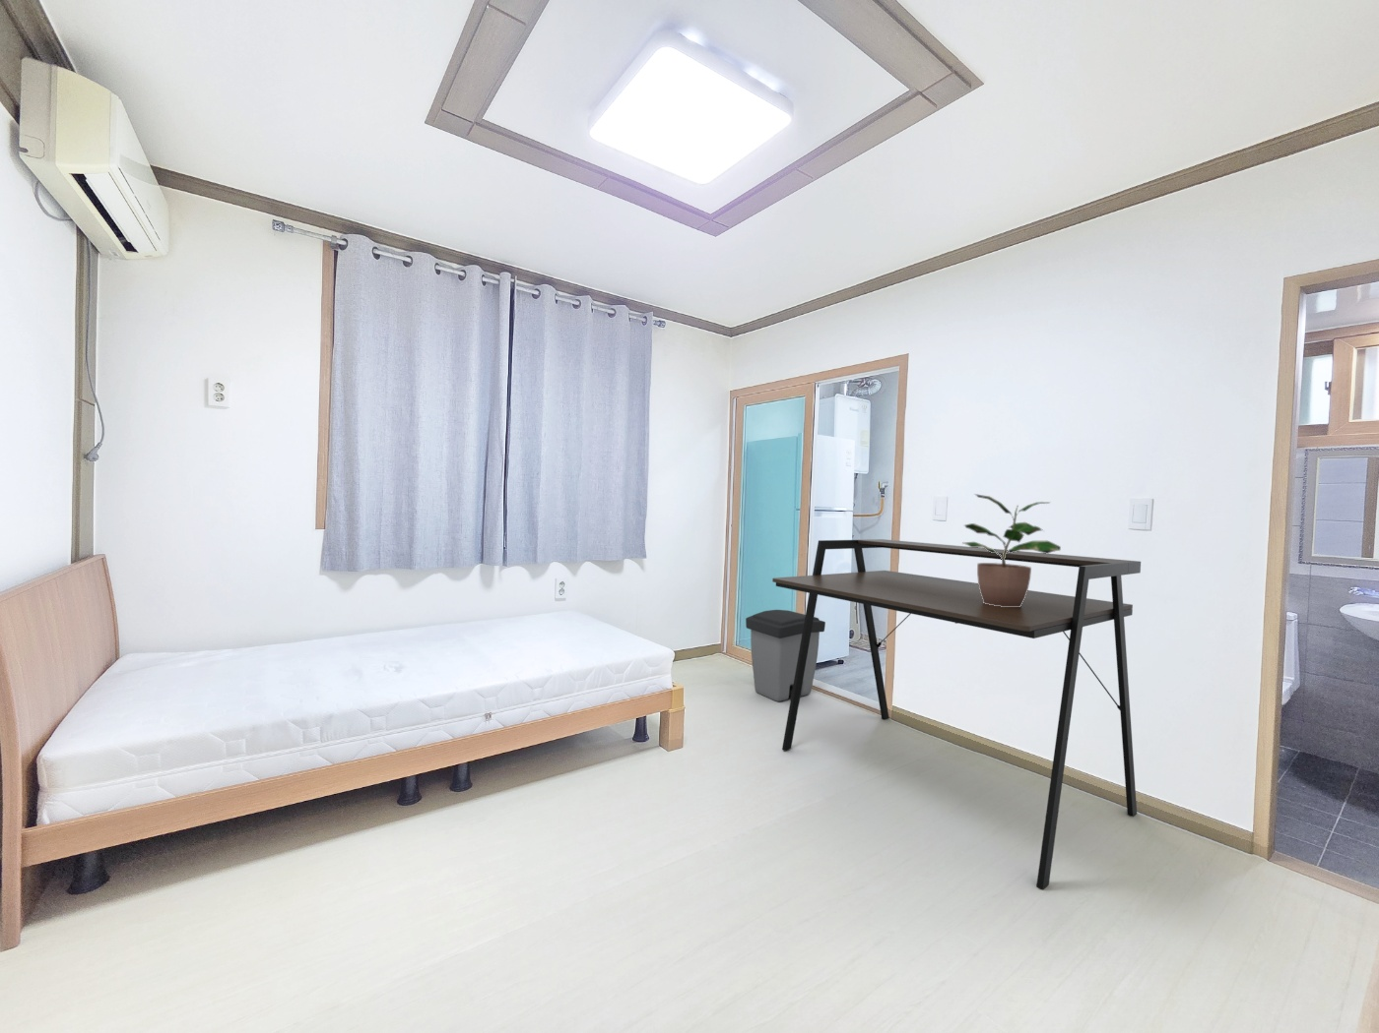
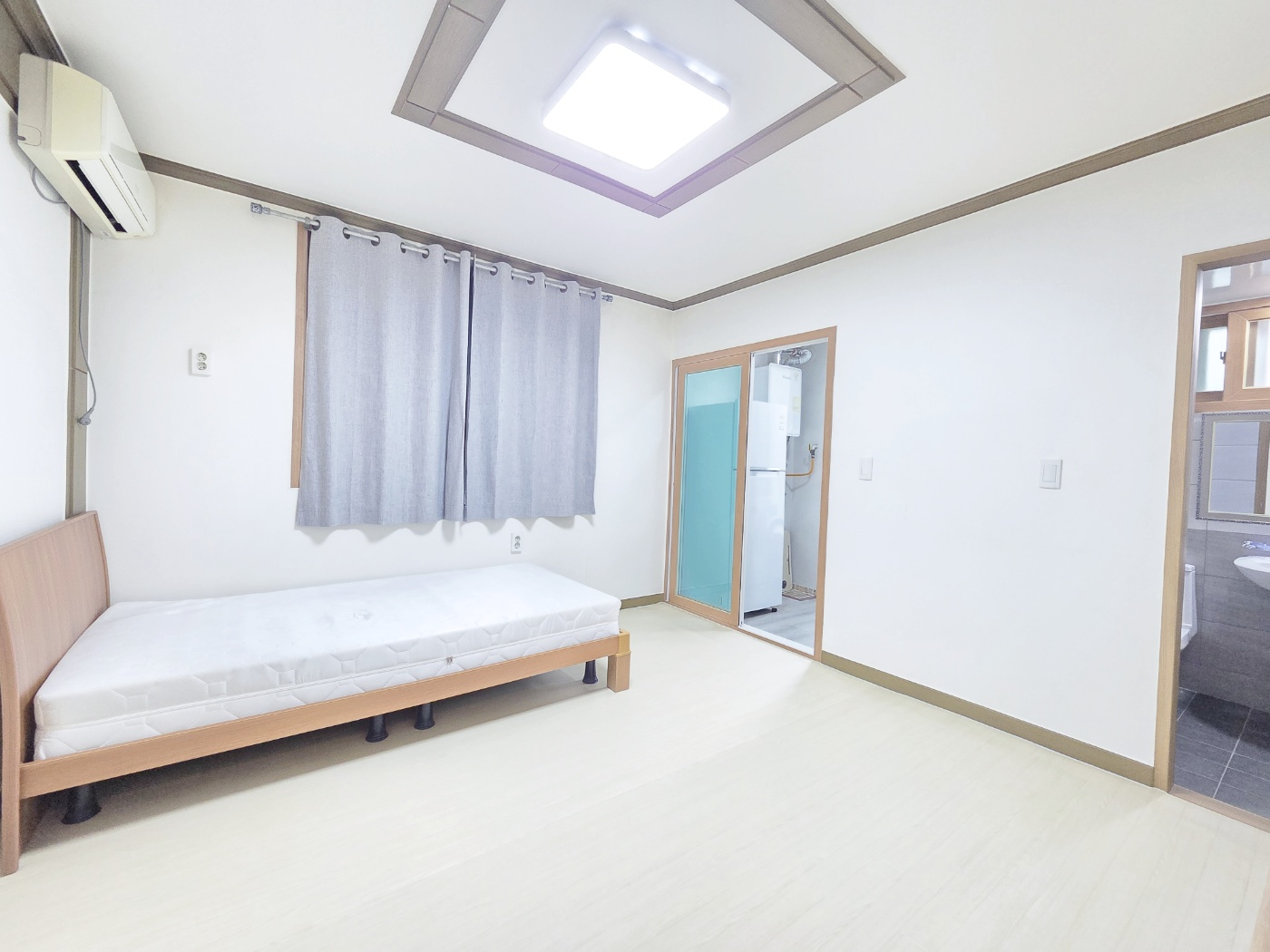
- desk [771,538,1141,891]
- potted plant [961,493,1062,607]
- trash can [745,609,826,702]
